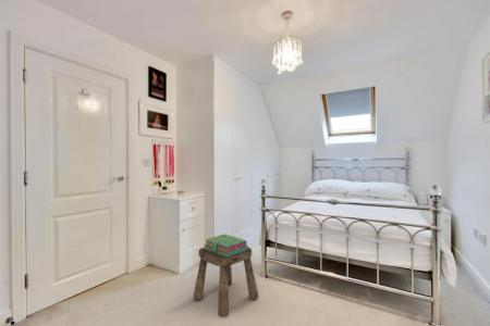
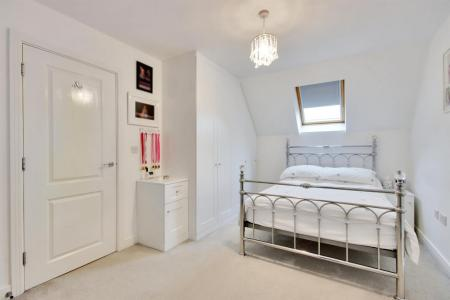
- stool [193,247,259,318]
- stack of books [203,234,249,258]
